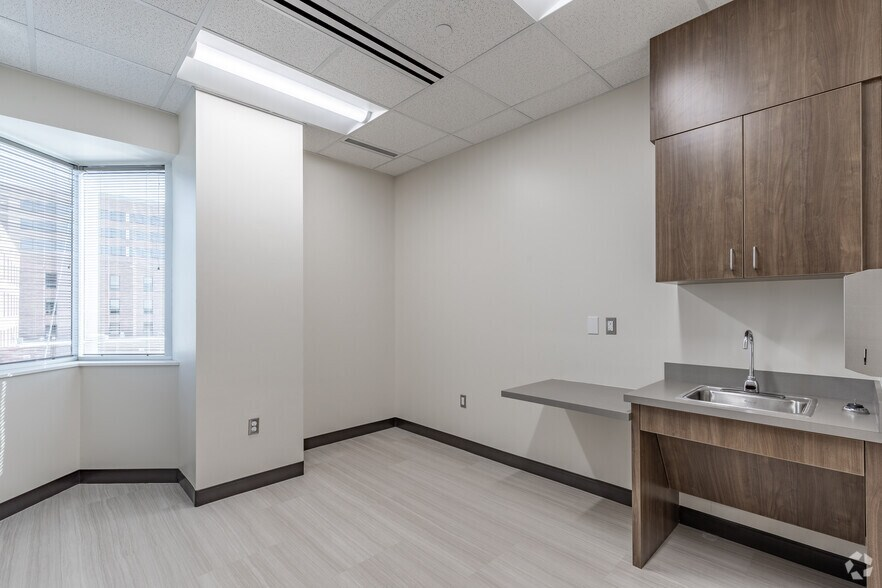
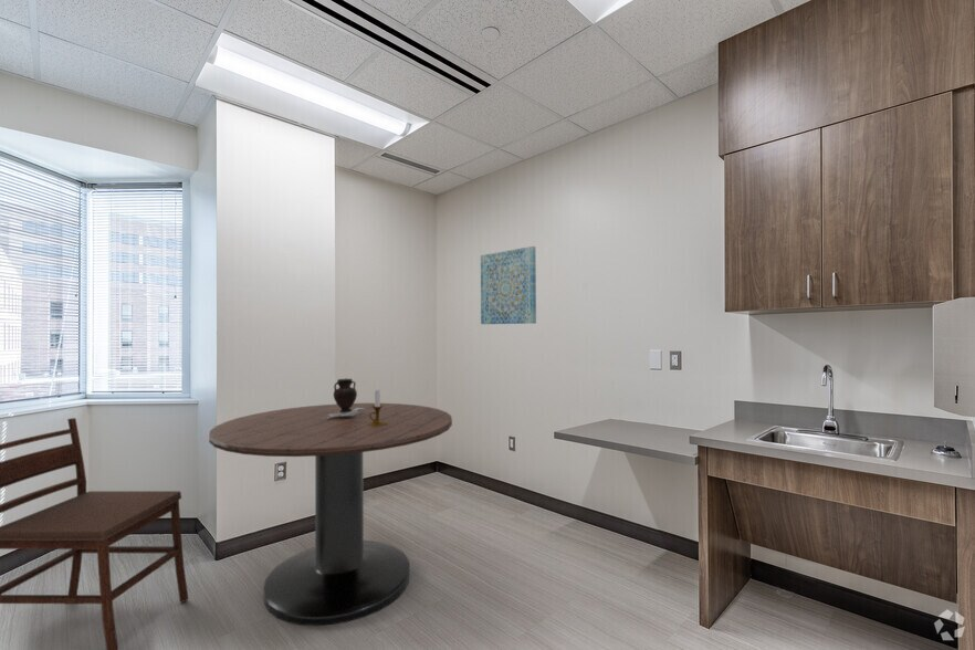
+ vase [324,377,365,420]
+ dining chair [0,417,189,650]
+ dining table [208,402,453,627]
+ candlestick [367,388,388,426]
+ wall art [480,245,537,325]
